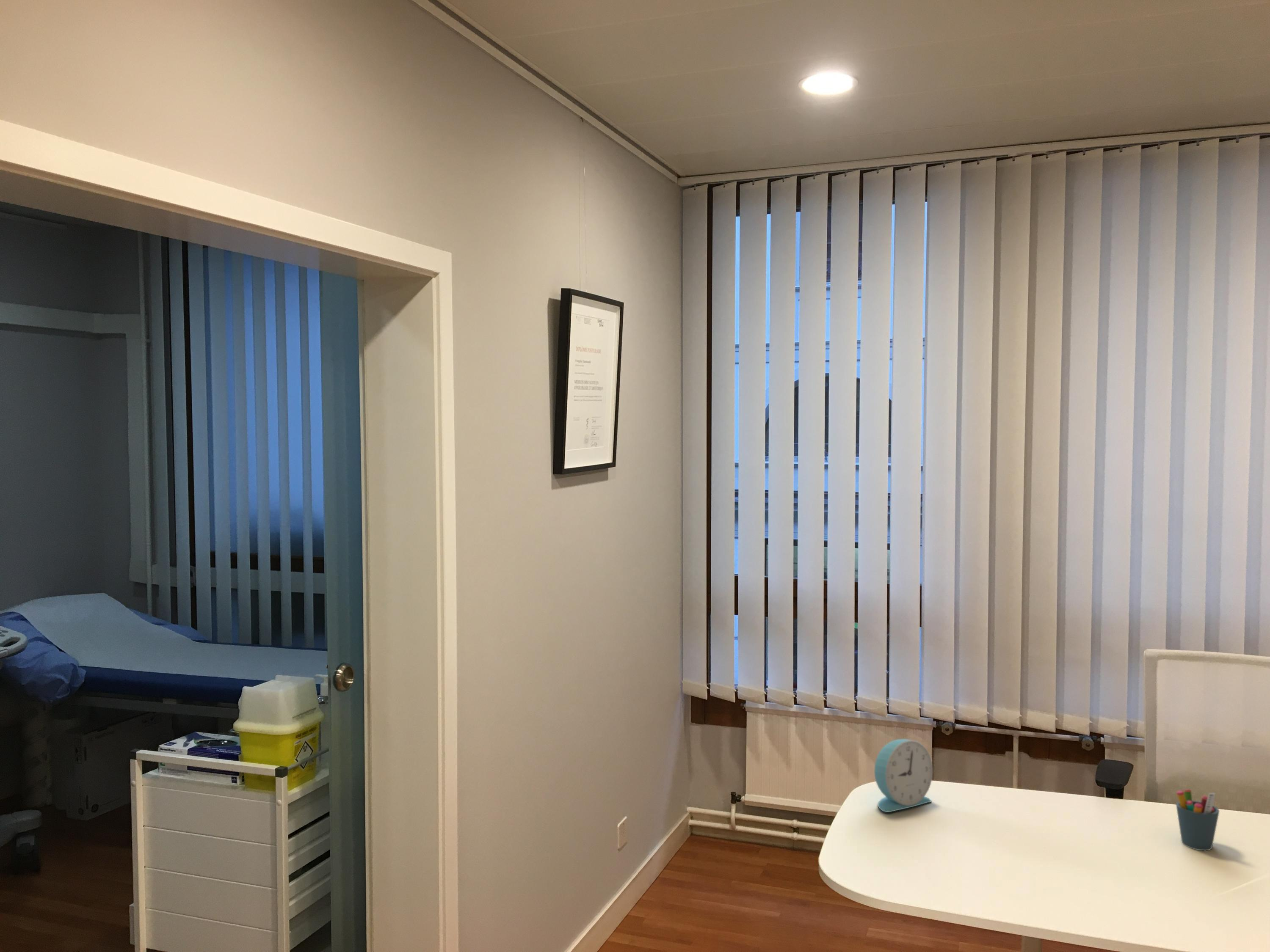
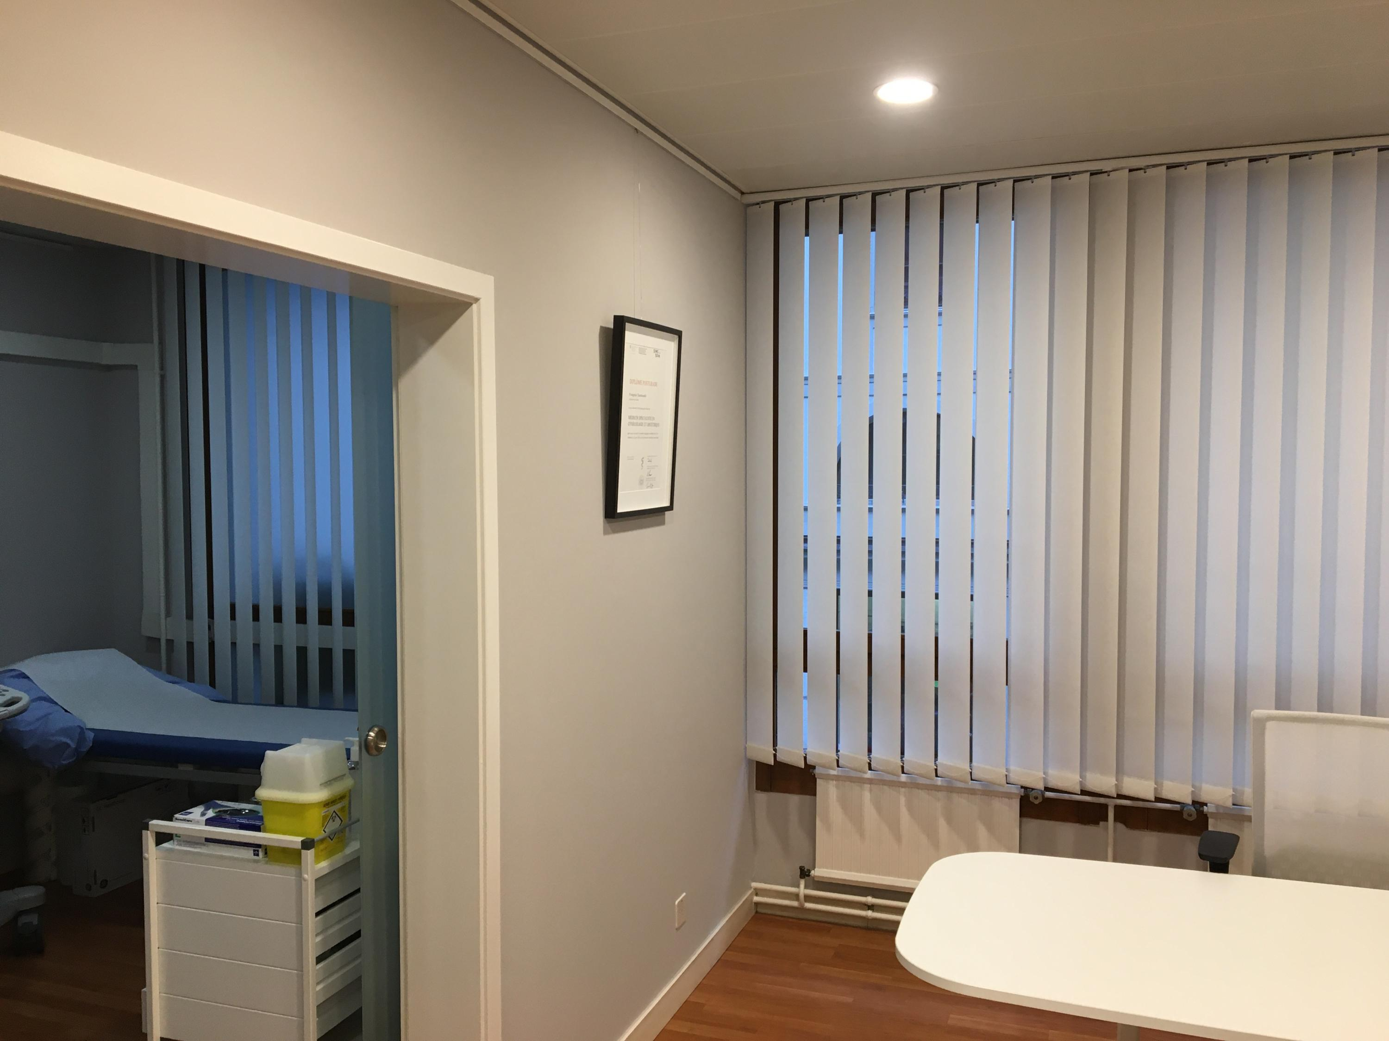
- alarm clock [874,739,933,813]
- pen holder [1176,789,1220,851]
